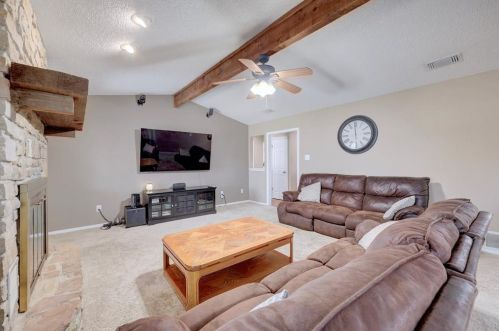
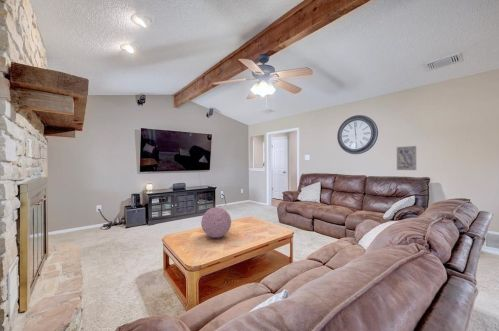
+ decorative orb [200,206,232,239]
+ wall art [396,145,417,171]
